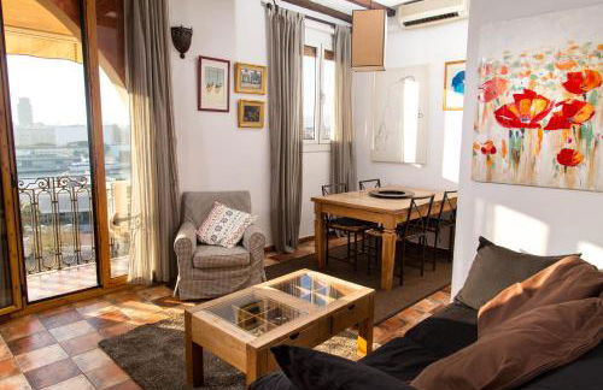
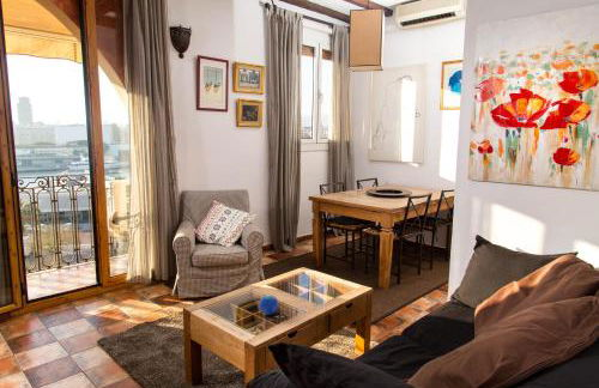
+ decorative orb [258,293,279,316]
